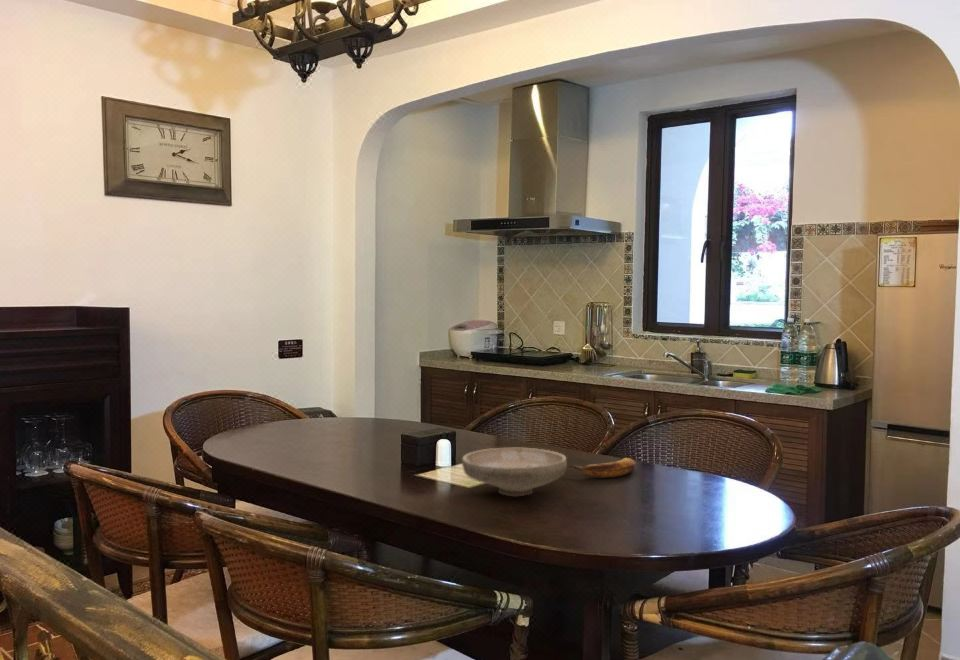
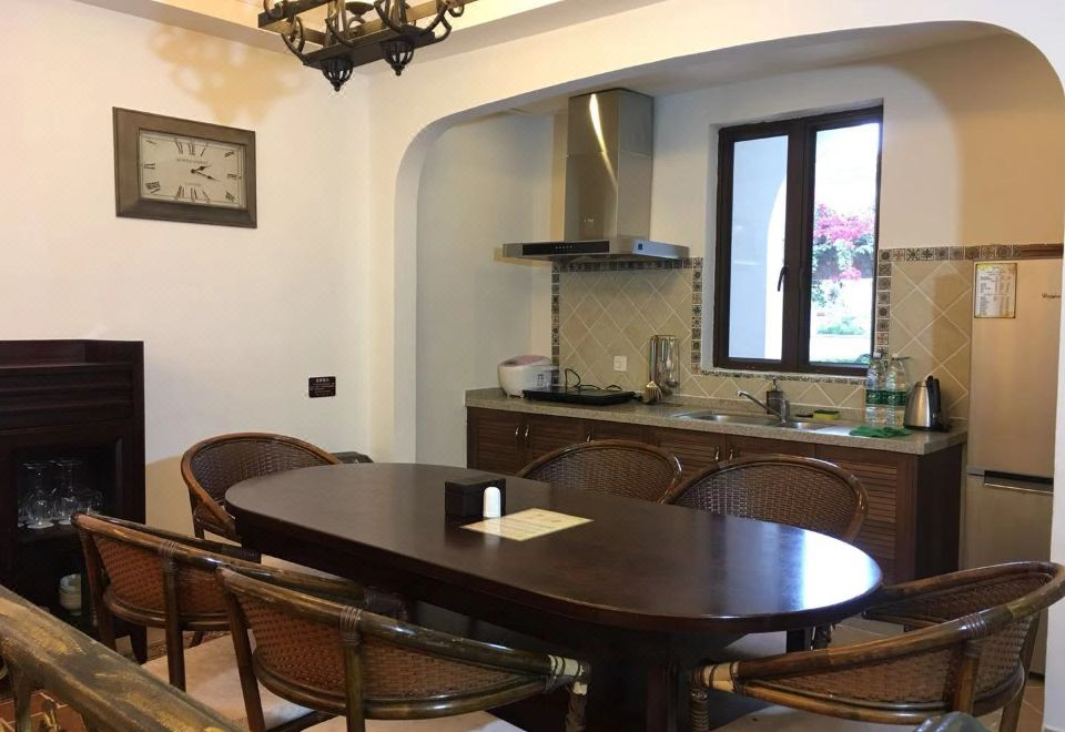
- bowl [461,447,568,497]
- banana [566,457,637,479]
